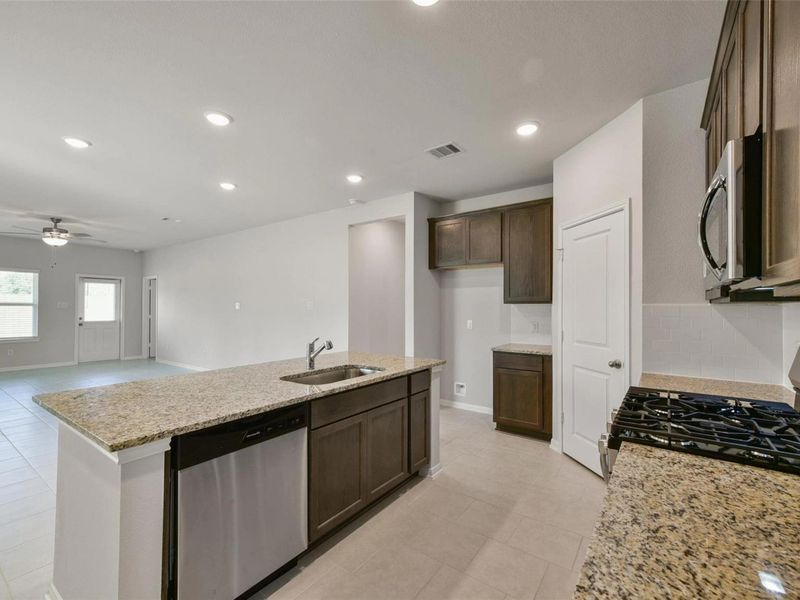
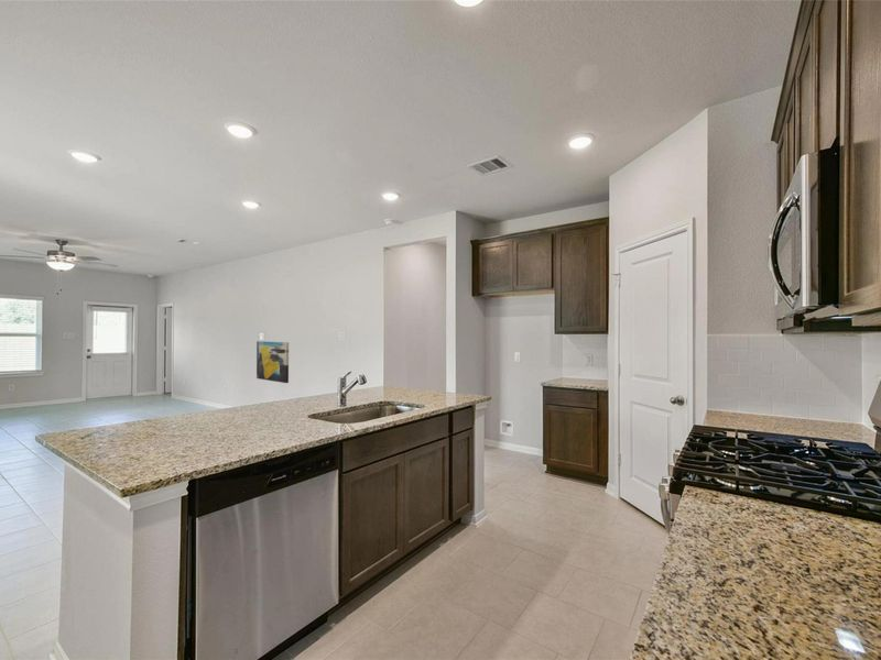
+ wall art [255,340,290,384]
